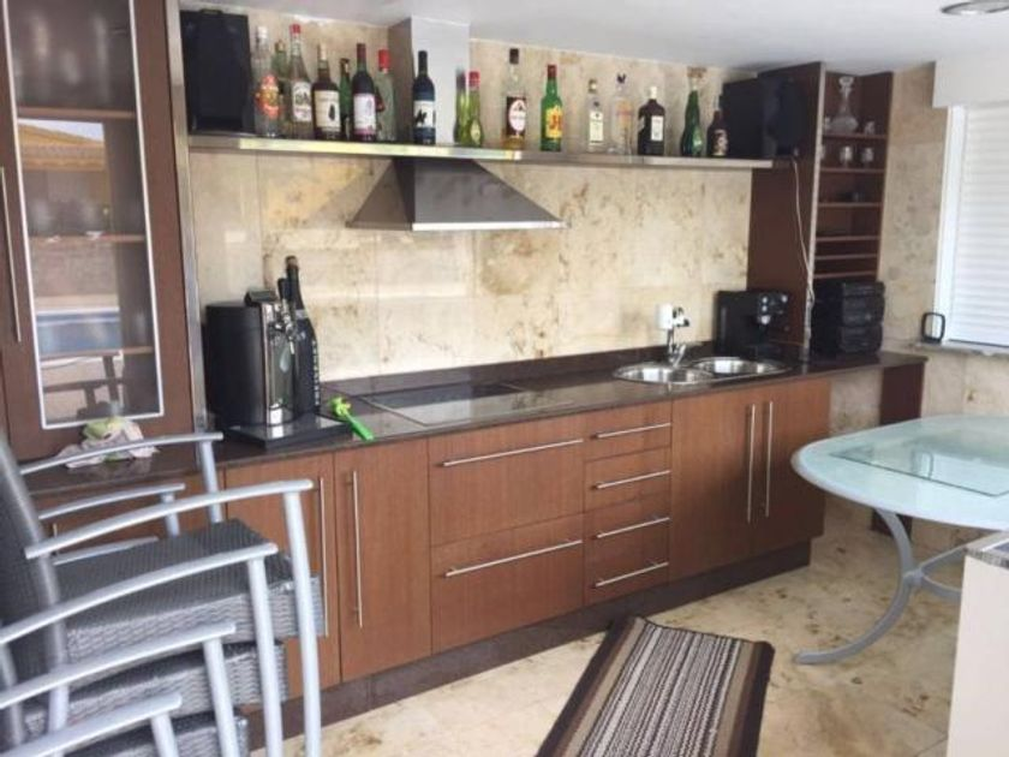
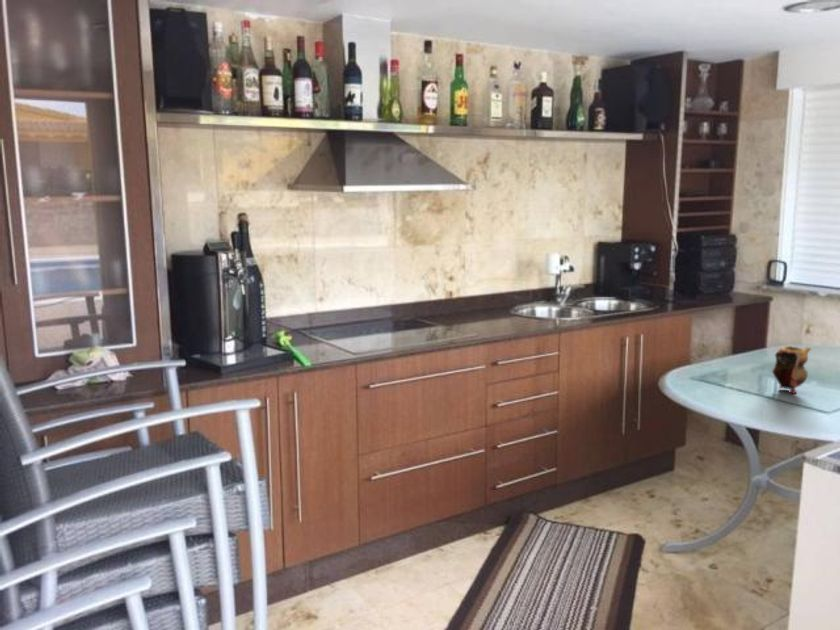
+ teapot [771,345,812,395]
